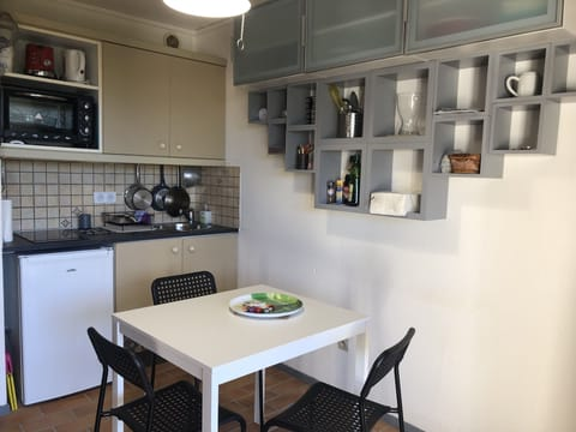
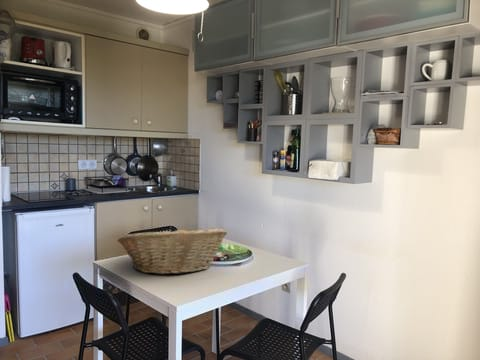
+ fruit basket [117,225,228,276]
